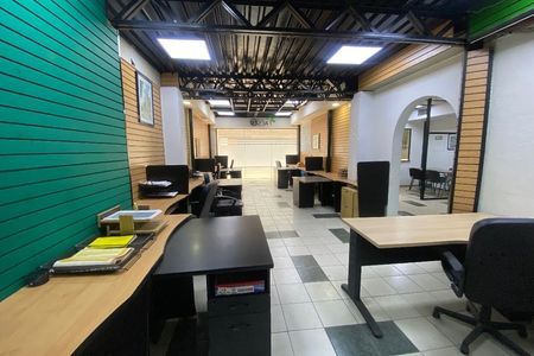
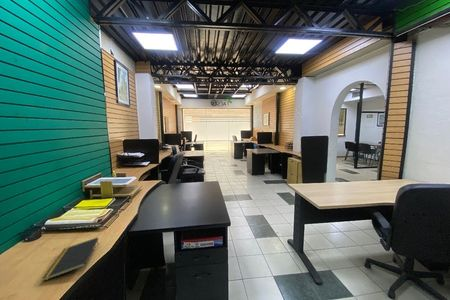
+ notepad [41,236,99,282]
